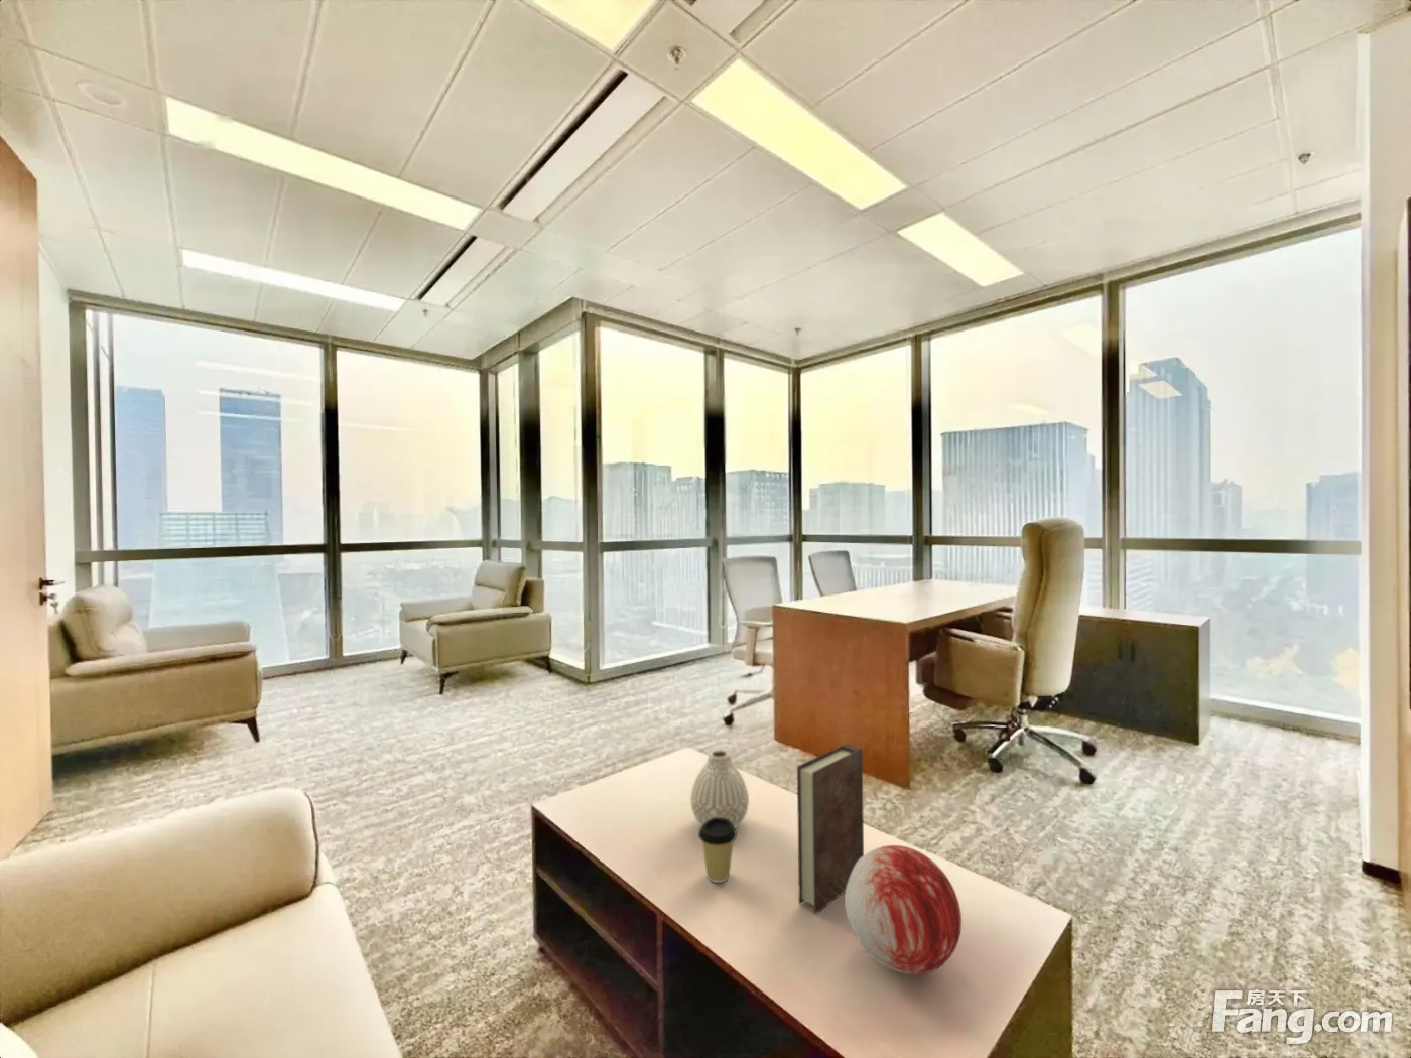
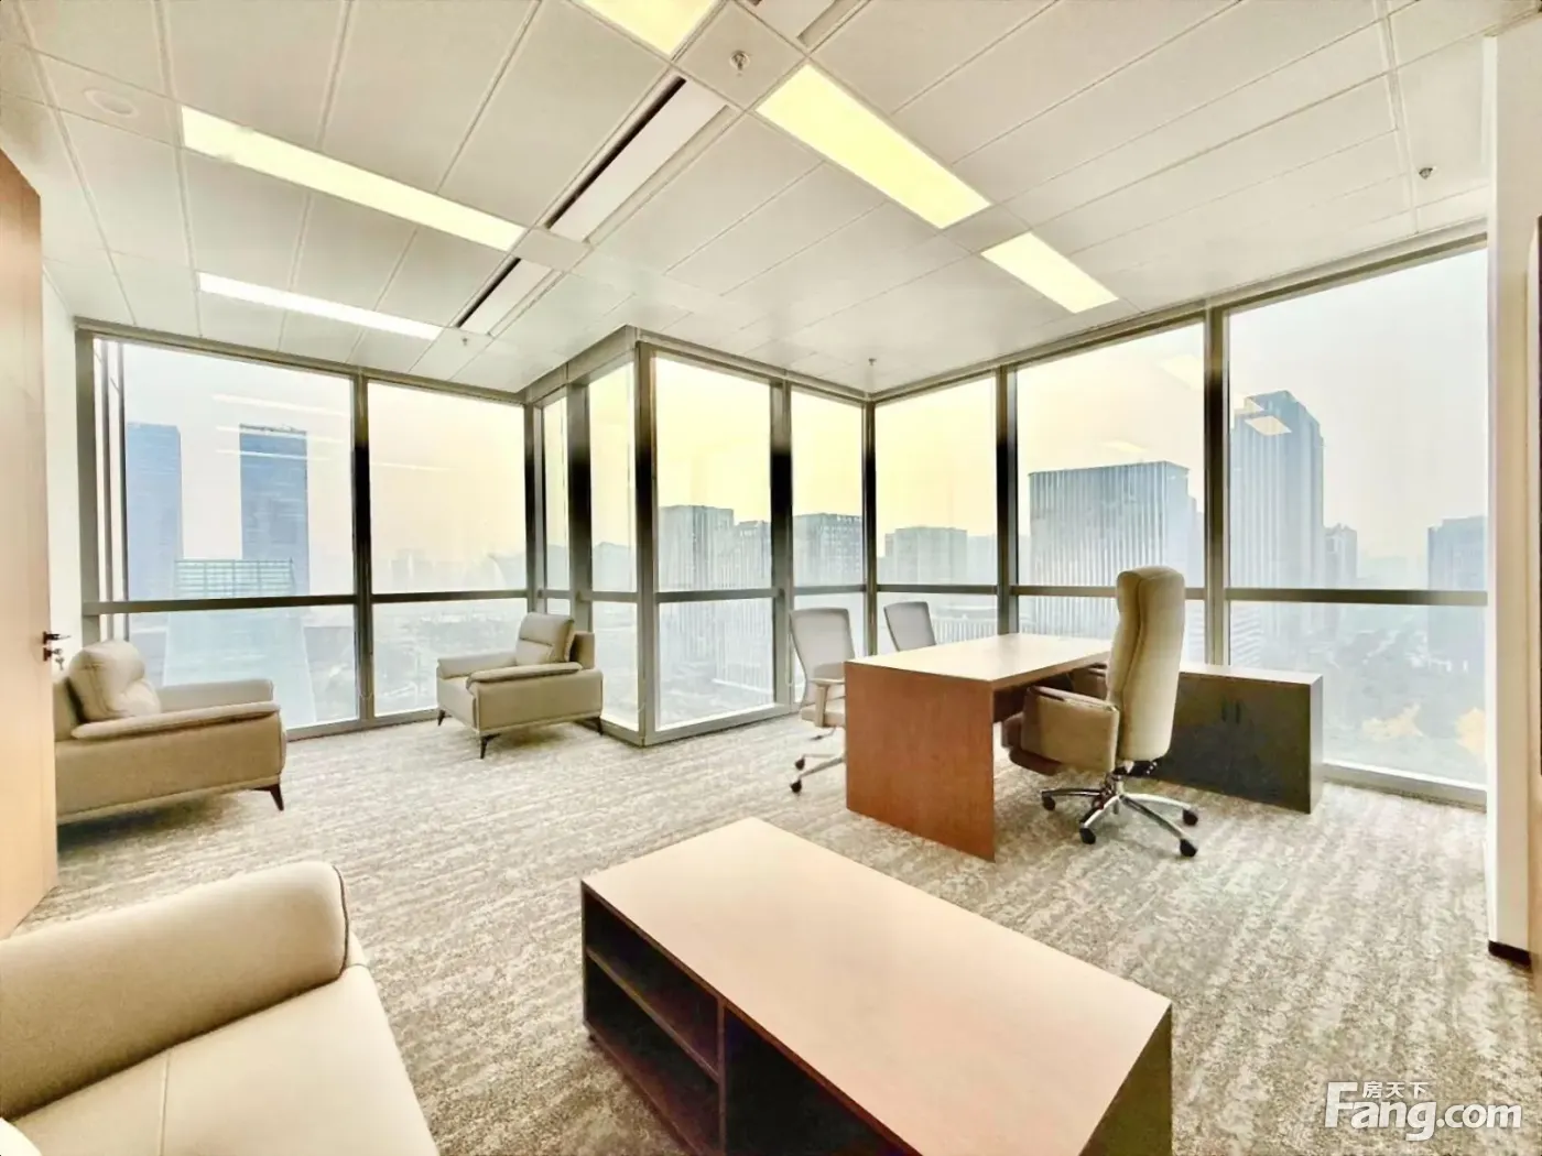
- decorative orb [843,845,962,976]
- coffee cup [698,817,738,884]
- vase [689,749,750,829]
- book [797,742,864,915]
